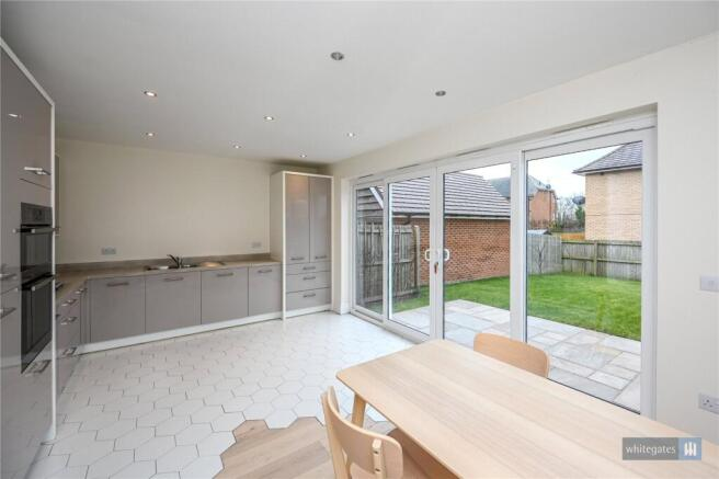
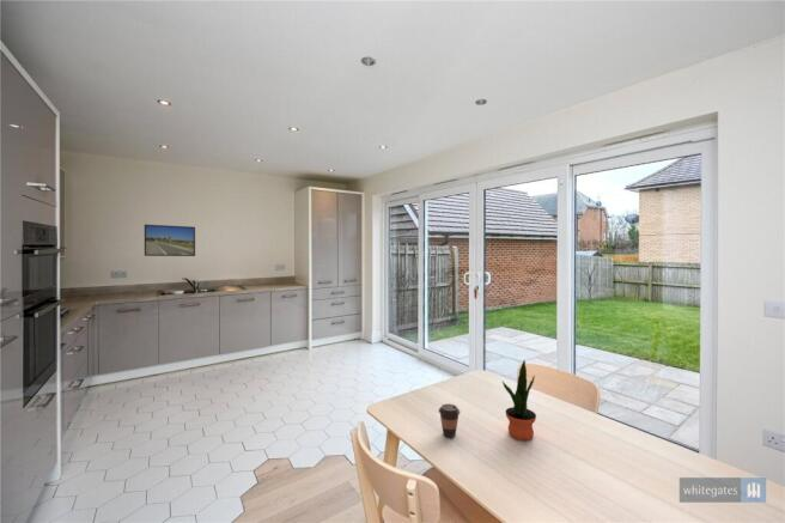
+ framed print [144,224,196,257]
+ coffee cup [438,403,462,439]
+ potted plant [501,359,537,442]
